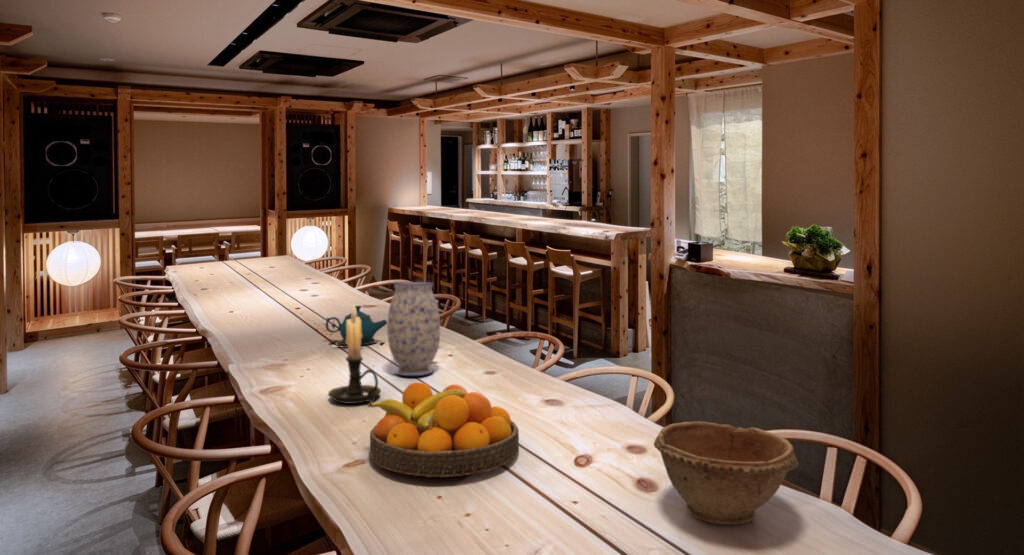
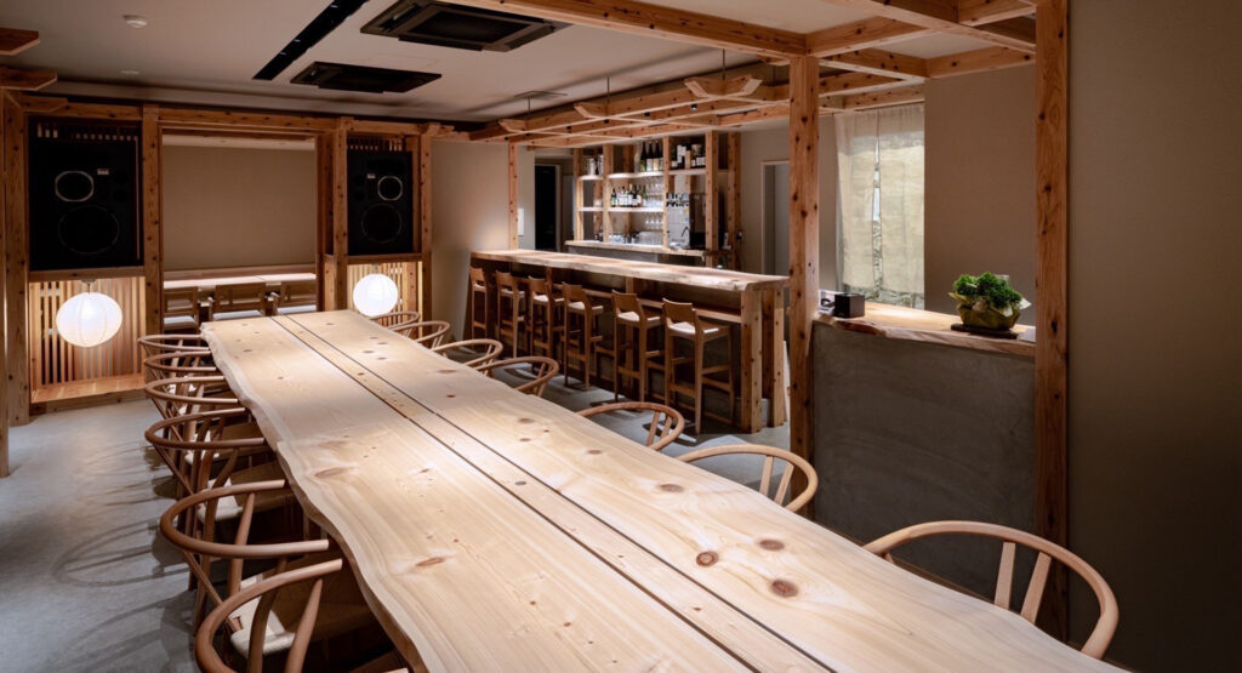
- vase [386,281,441,377]
- candle holder [328,304,382,405]
- fruit bowl [367,381,520,478]
- teapot [325,305,388,347]
- bowl [653,421,800,525]
